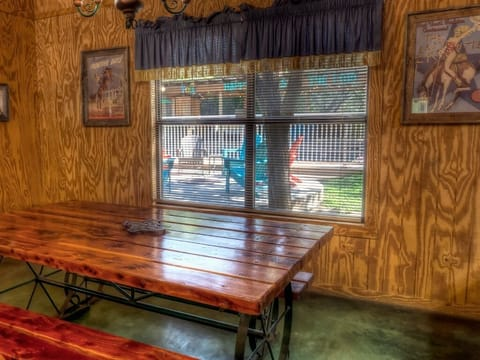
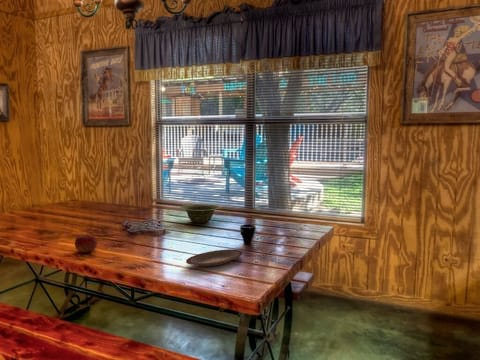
+ fruit [74,232,98,253]
+ plate [185,248,244,267]
+ dish [179,203,222,224]
+ cup [239,224,256,245]
